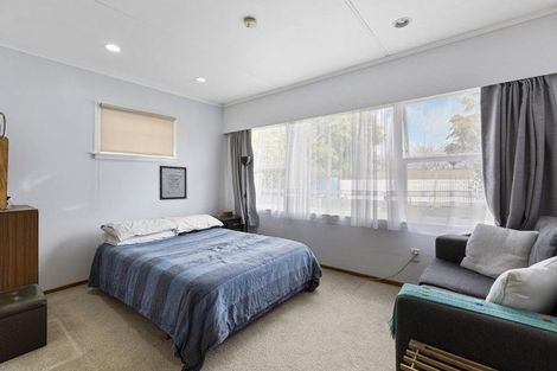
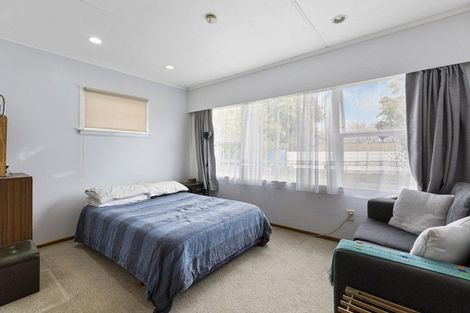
- wall art [158,165,188,202]
